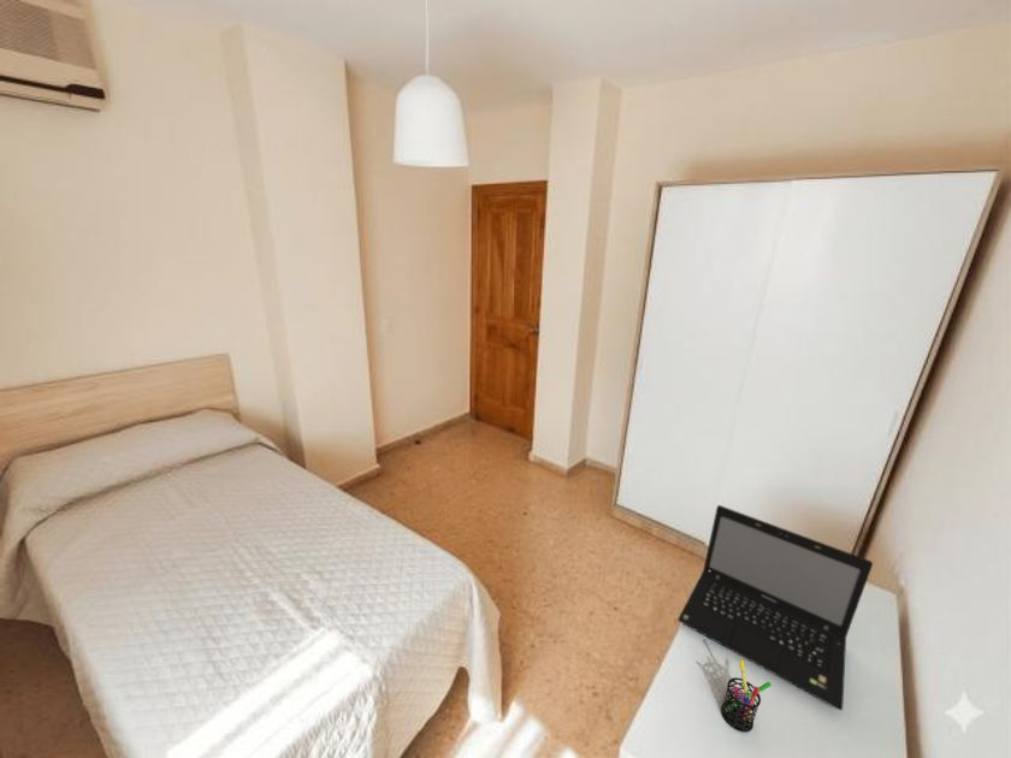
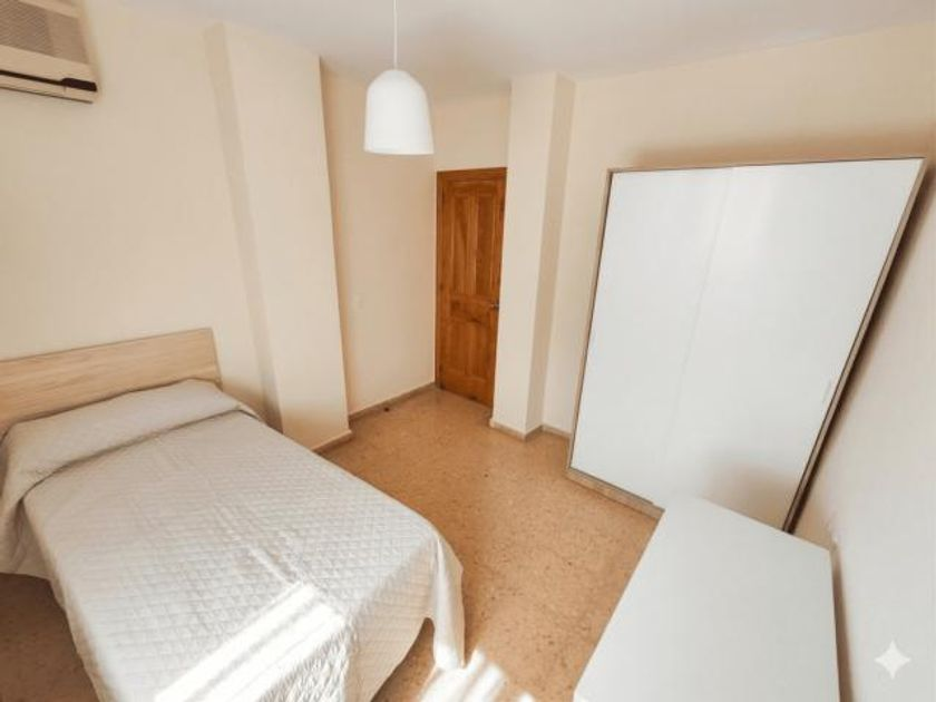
- pen holder [720,658,773,734]
- laptop [676,504,874,711]
